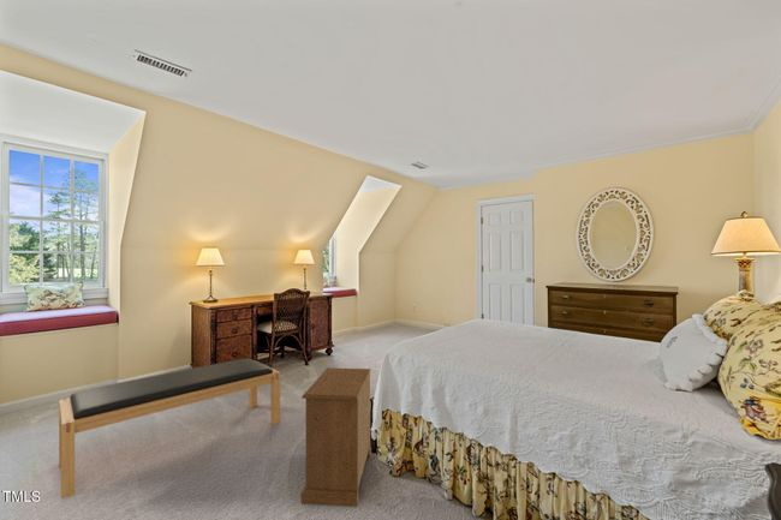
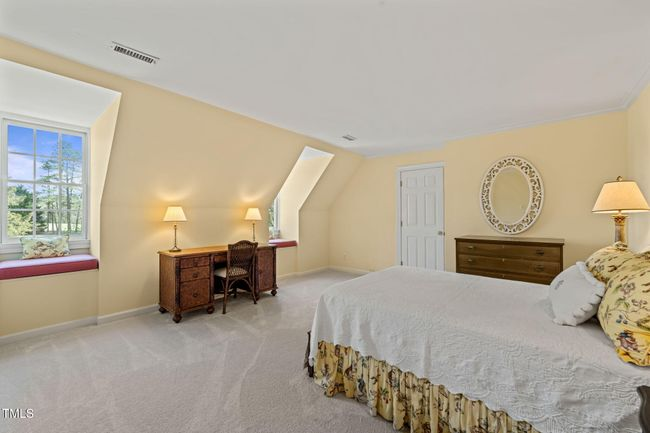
- nightstand [300,366,371,508]
- bench [58,358,281,500]
